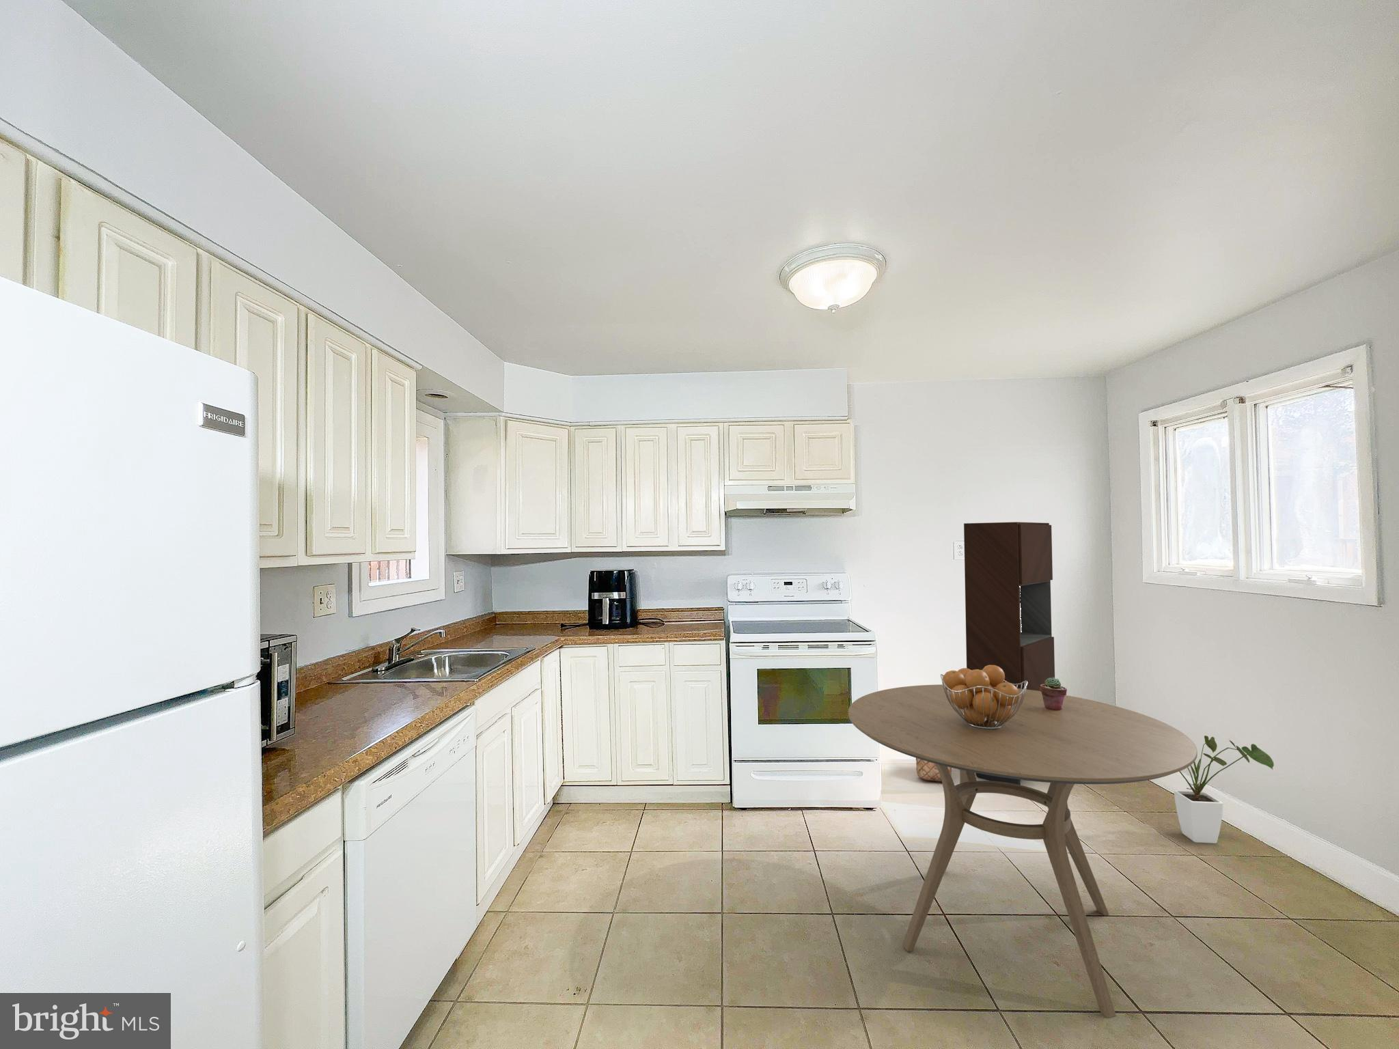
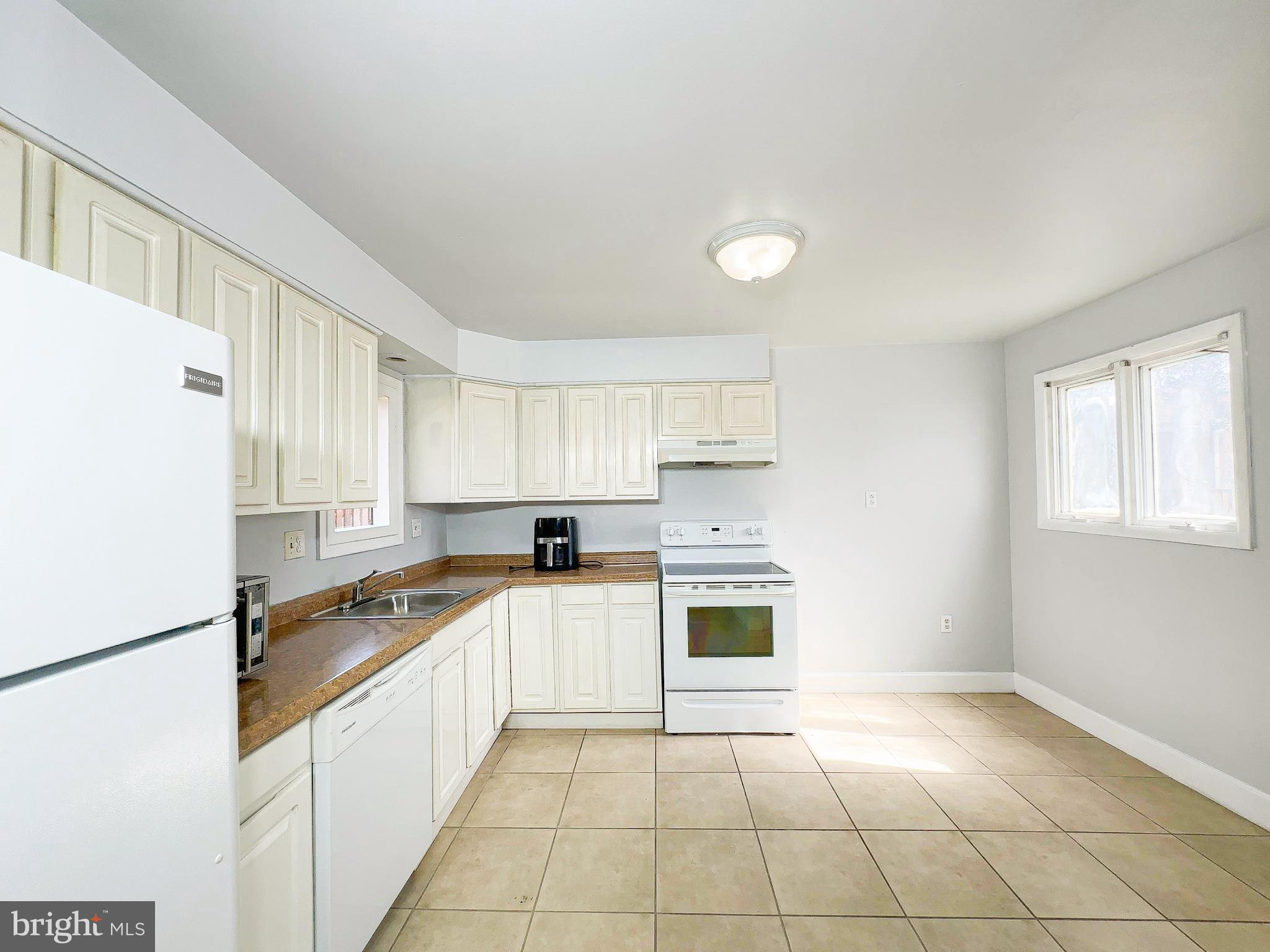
- storage cabinet [963,521,1055,785]
- potted succulent [1040,678,1067,711]
- basket [915,758,952,782]
- house plant [1173,735,1275,844]
- dining table [848,683,1199,1019]
- fruit basket [940,666,1028,729]
